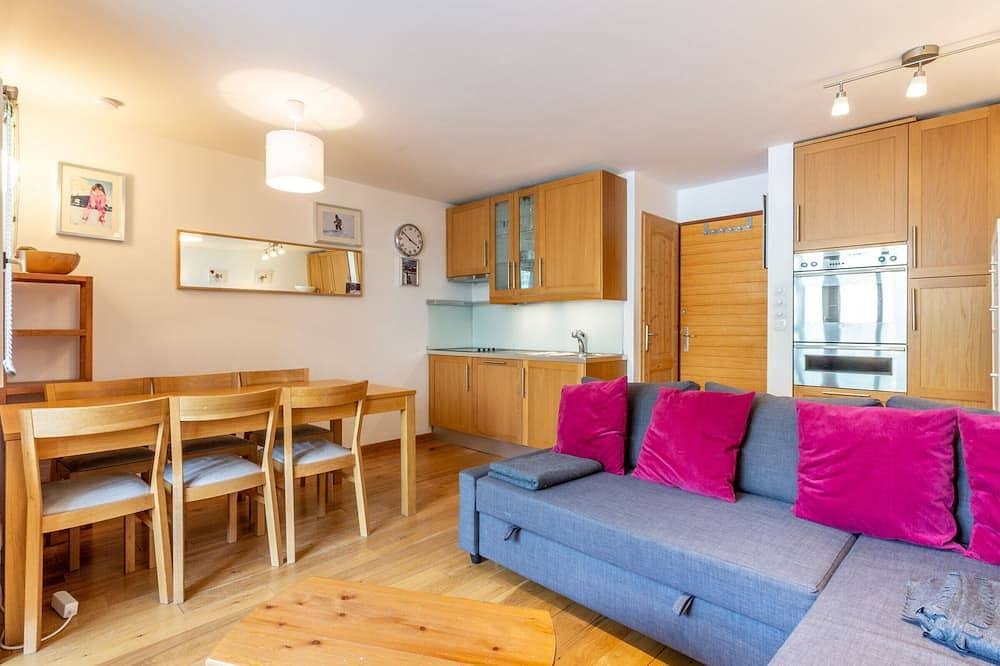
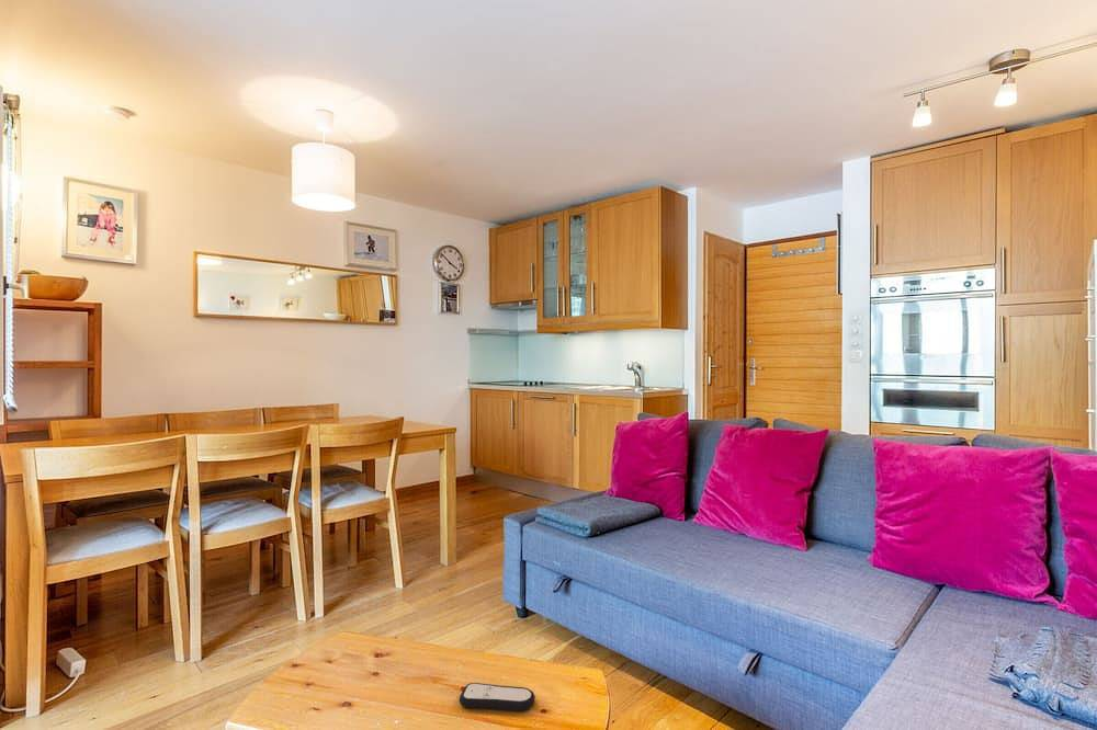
+ remote control [459,682,536,712]
